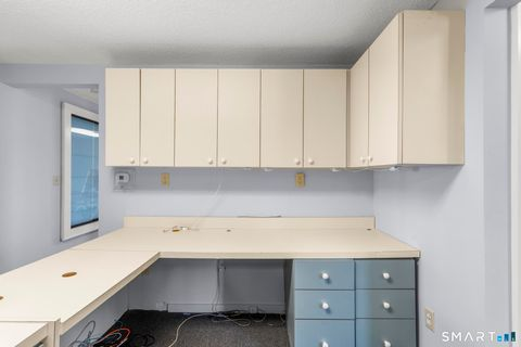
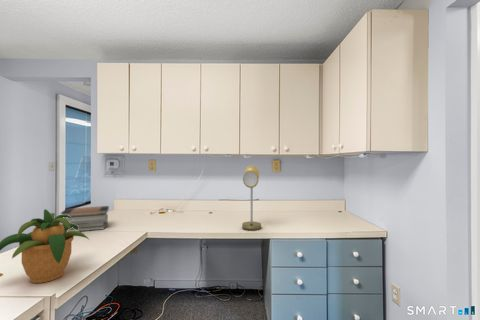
+ book stack [59,205,110,233]
+ desk lamp [241,164,262,232]
+ potted plant [0,208,90,284]
